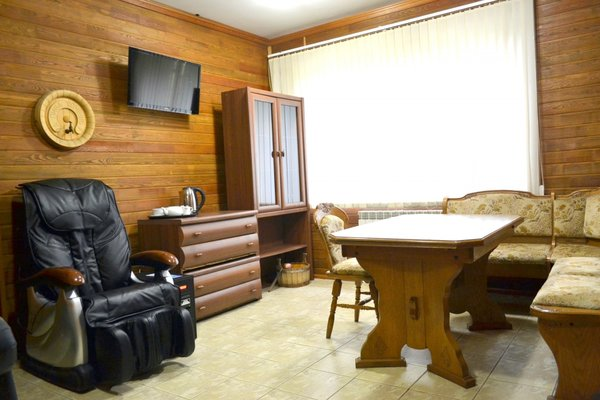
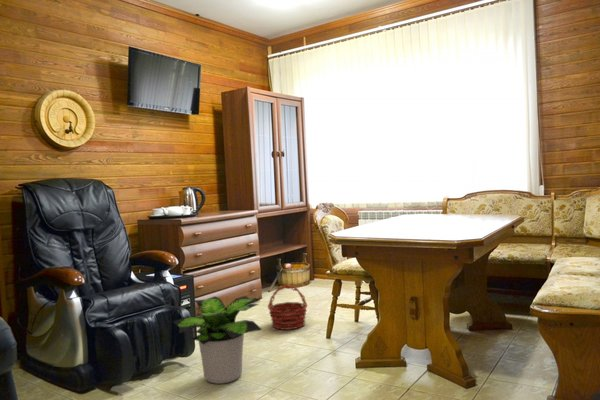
+ basket [266,283,308,331]
+ potted plant [172,295,264,385]
